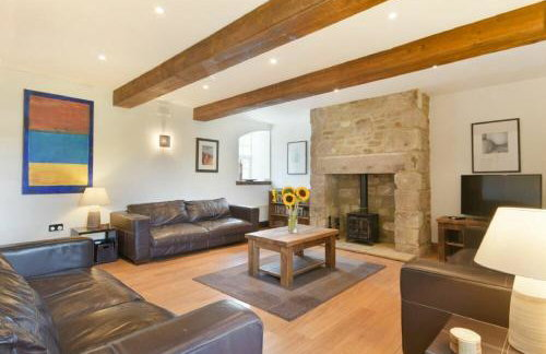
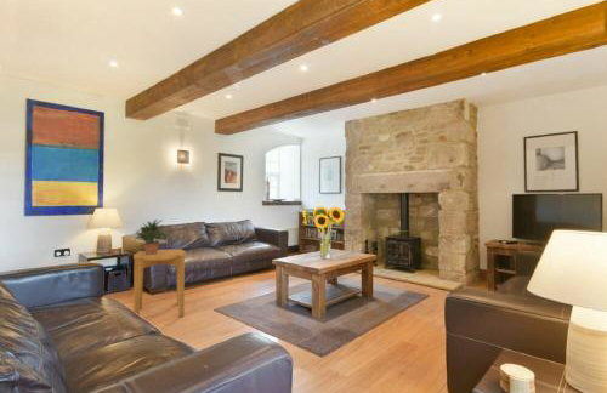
+ potted plant [134,218,170,255]
+ side table [132,247,187,318]
